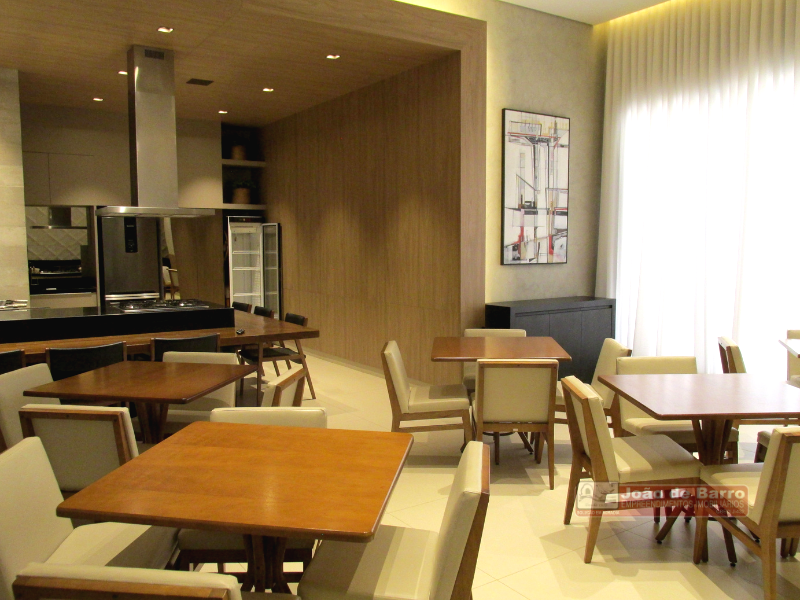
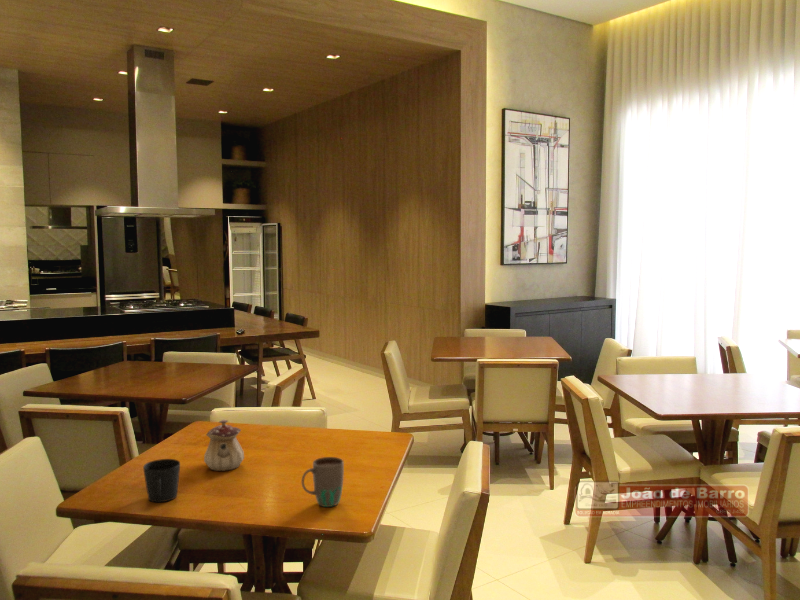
+ cup [142,458,181,503]
+ teapot [203,418,245,472]
+ mug [301,456,345,508]
